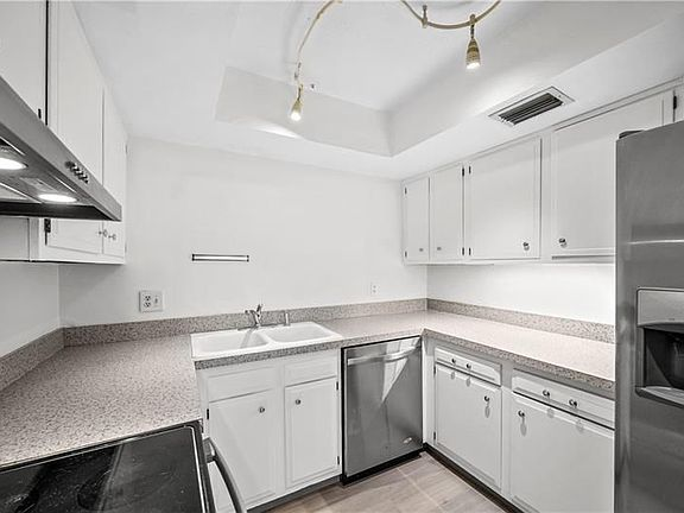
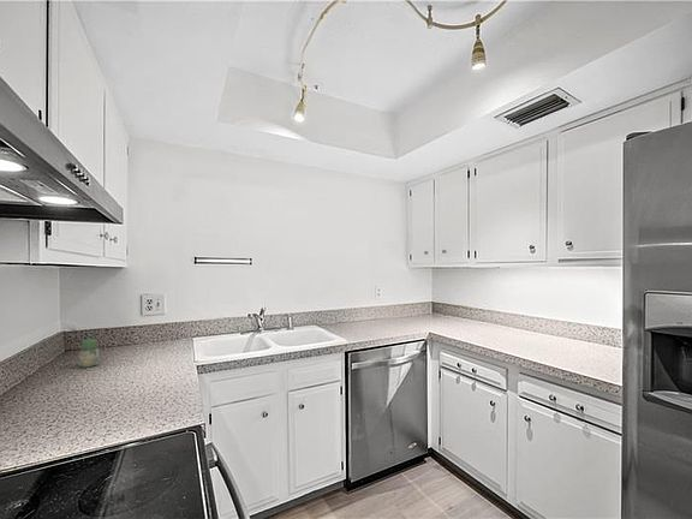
+ jar [78,338,100,369]
